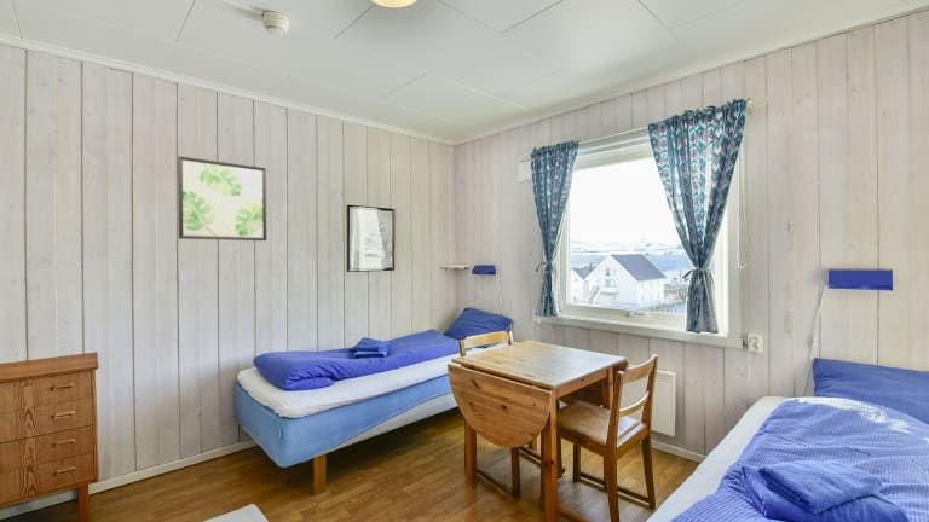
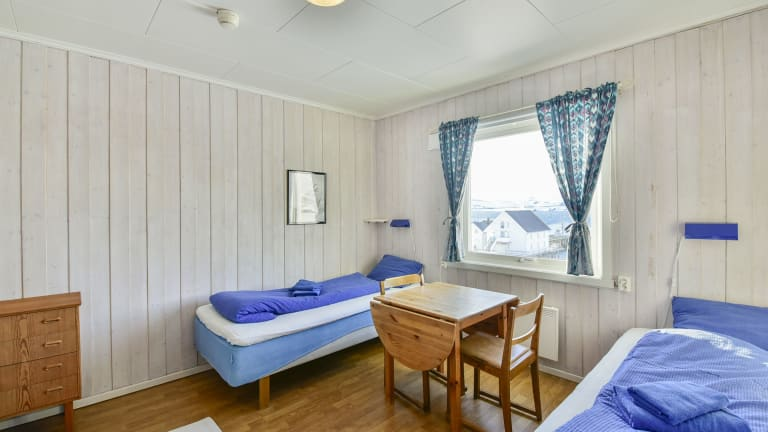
- wall art [177,155,267,242]
